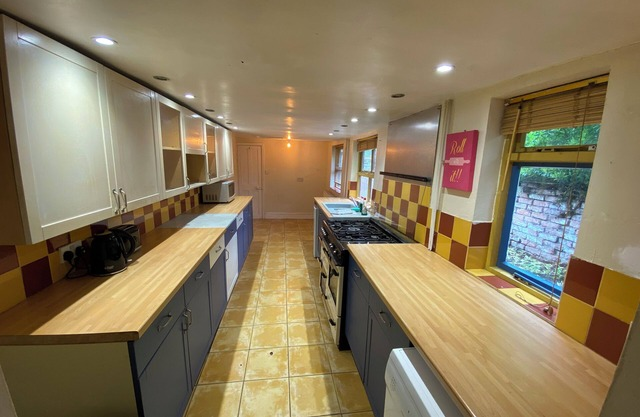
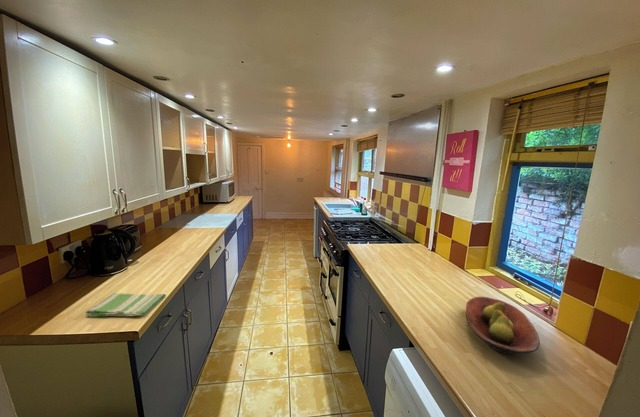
+ fruit bowl [465,296,541,356]
+ dish towel [85,292,167,318]
